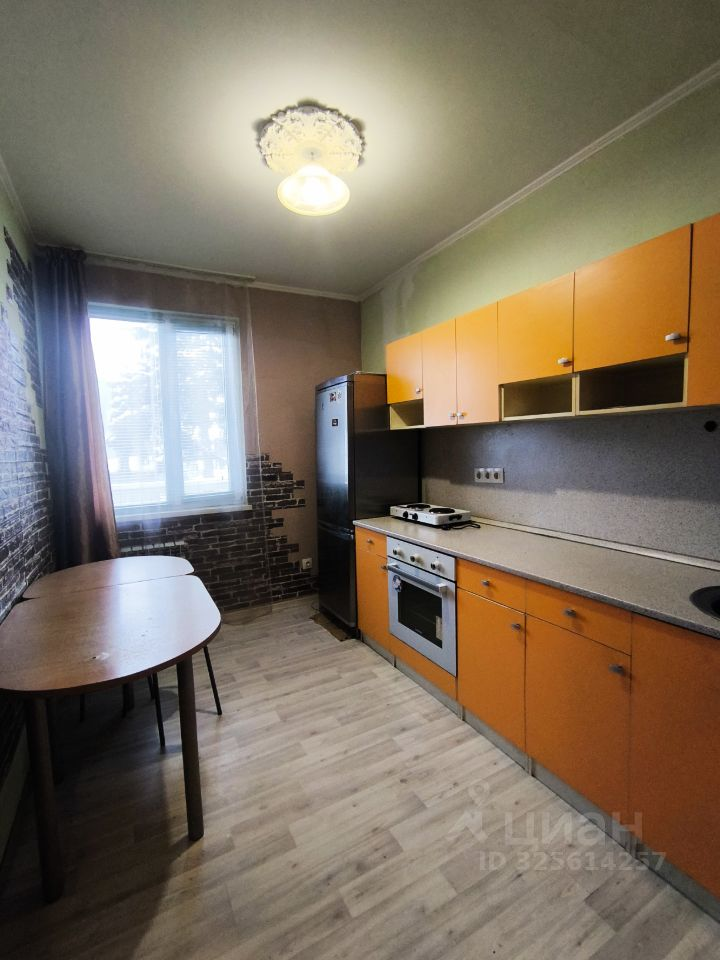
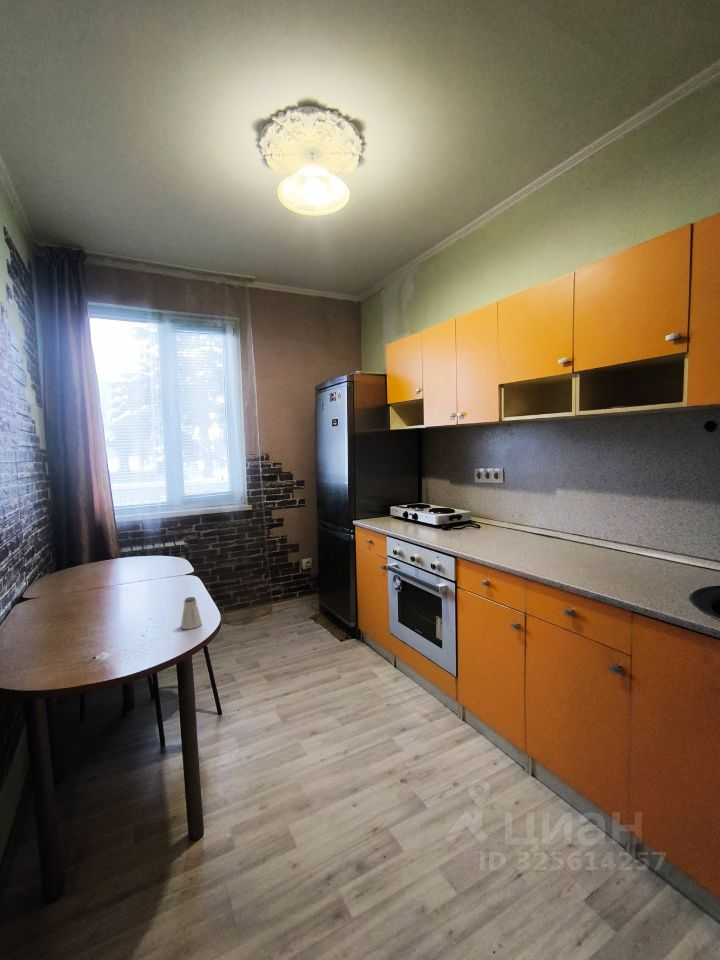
+ saltshaker [180,596,203,630]
